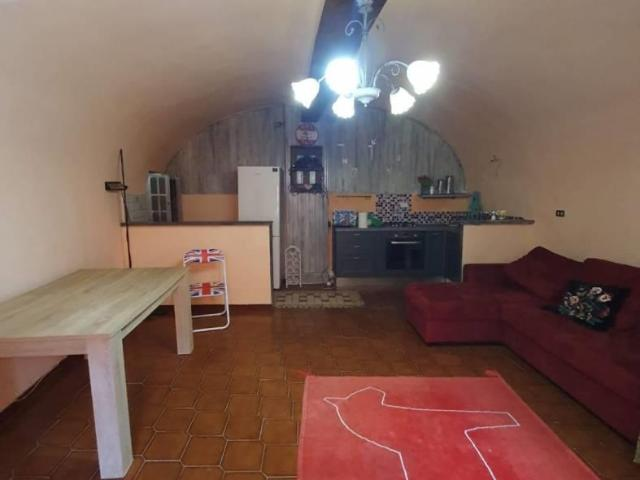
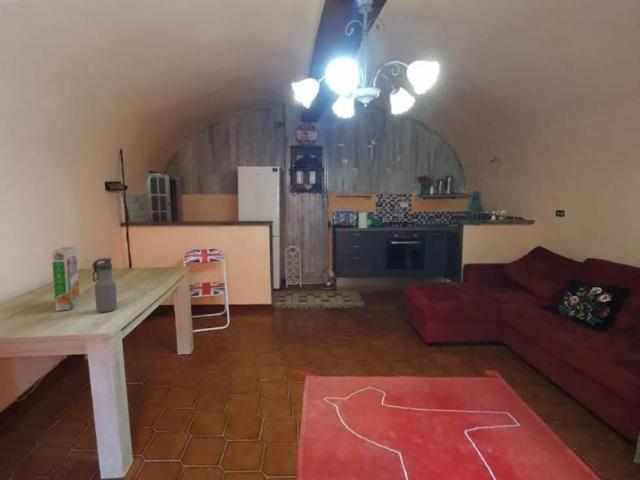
+ water bottle [91,257,118,313]
+ cereal box [51,246,81,312]
